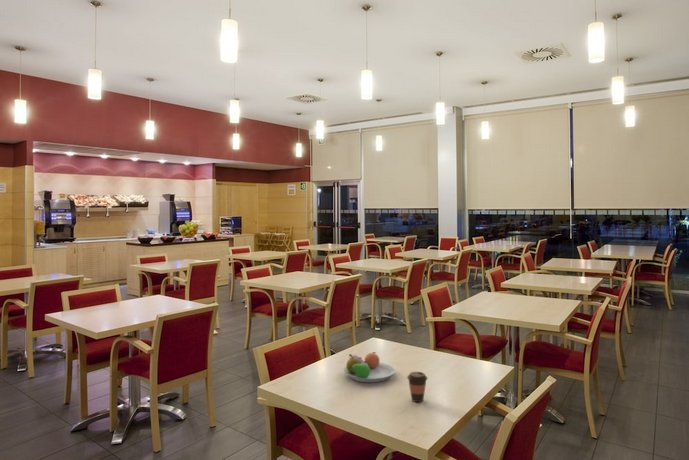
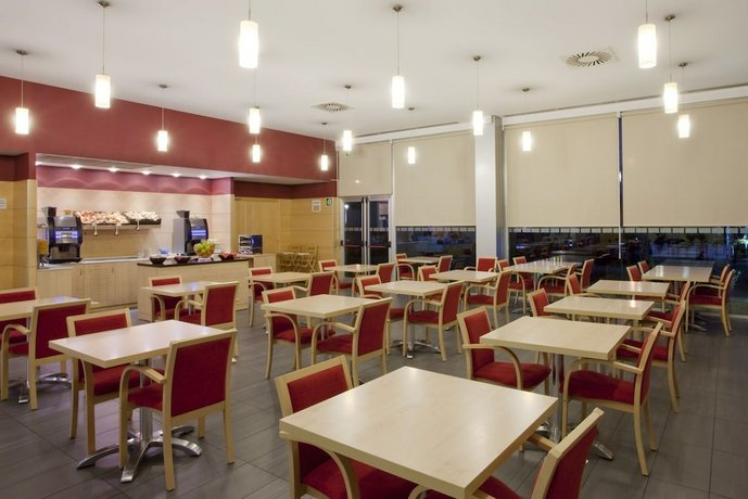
- fruit bowl [343,351,396,383]
- coffee cup [406,371,429,403]
